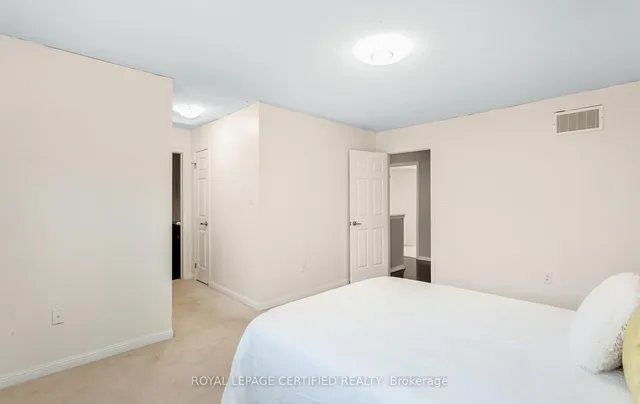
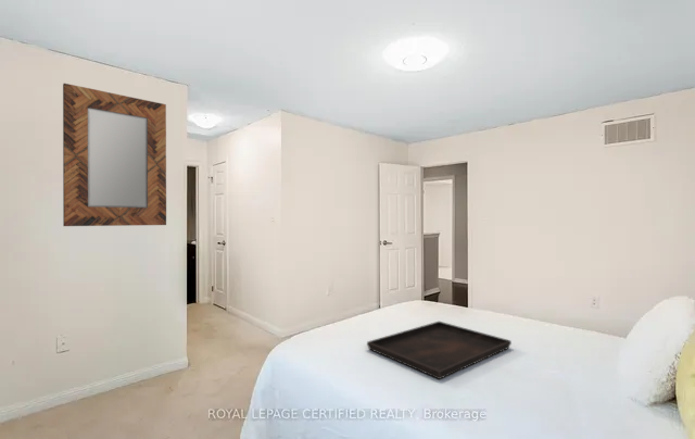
+ serving tray [366,321,513,380]
+ home mirror [62,83,167,227]
